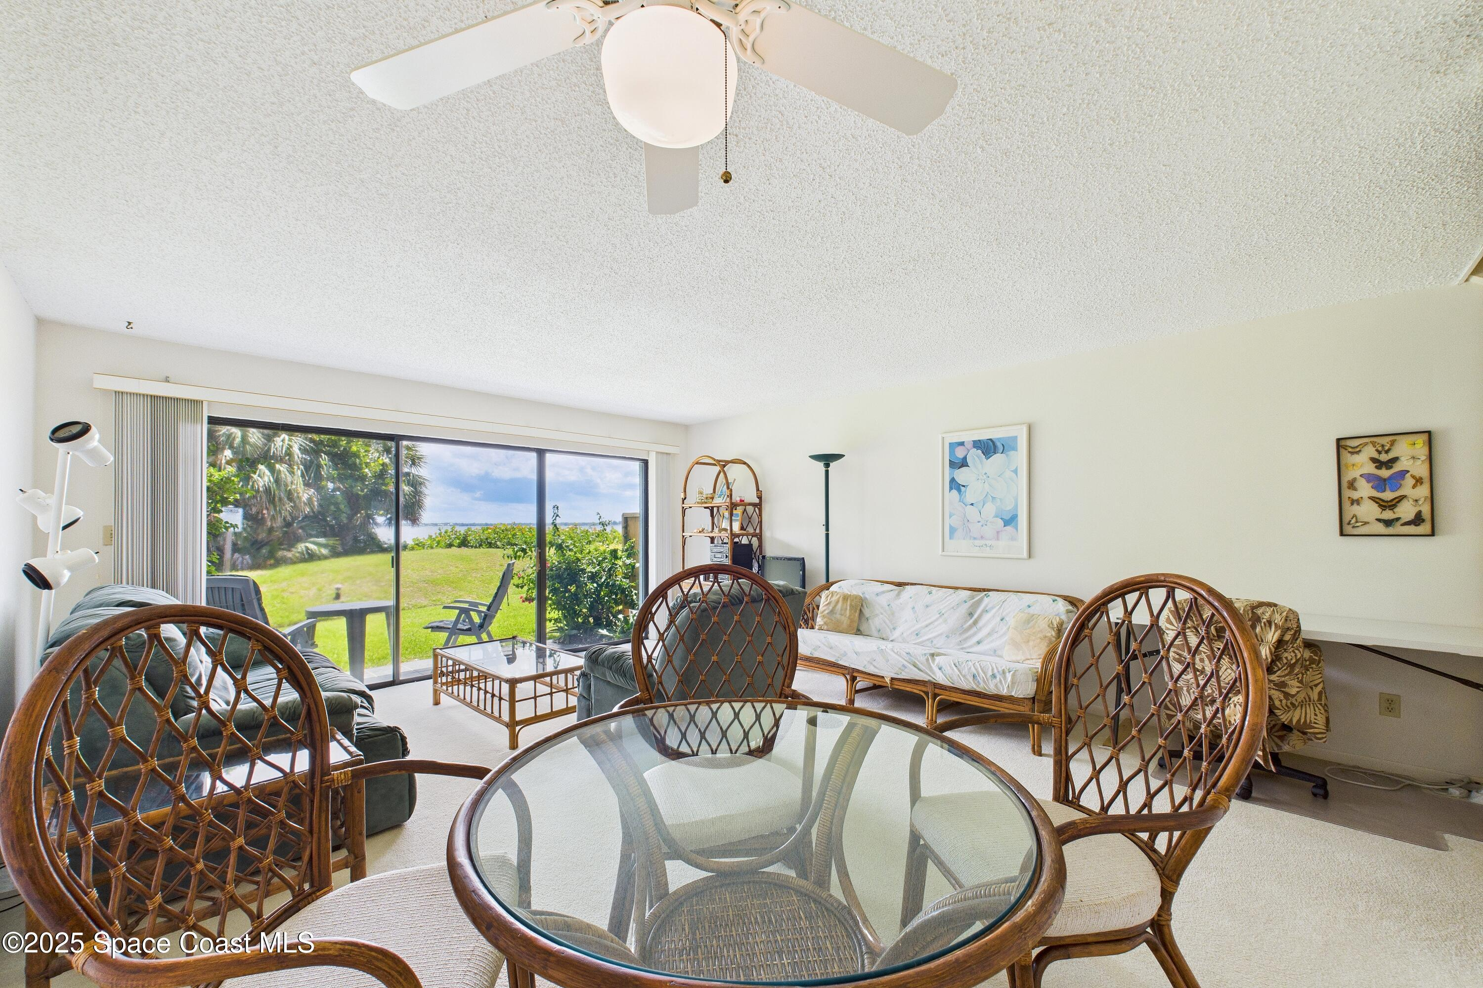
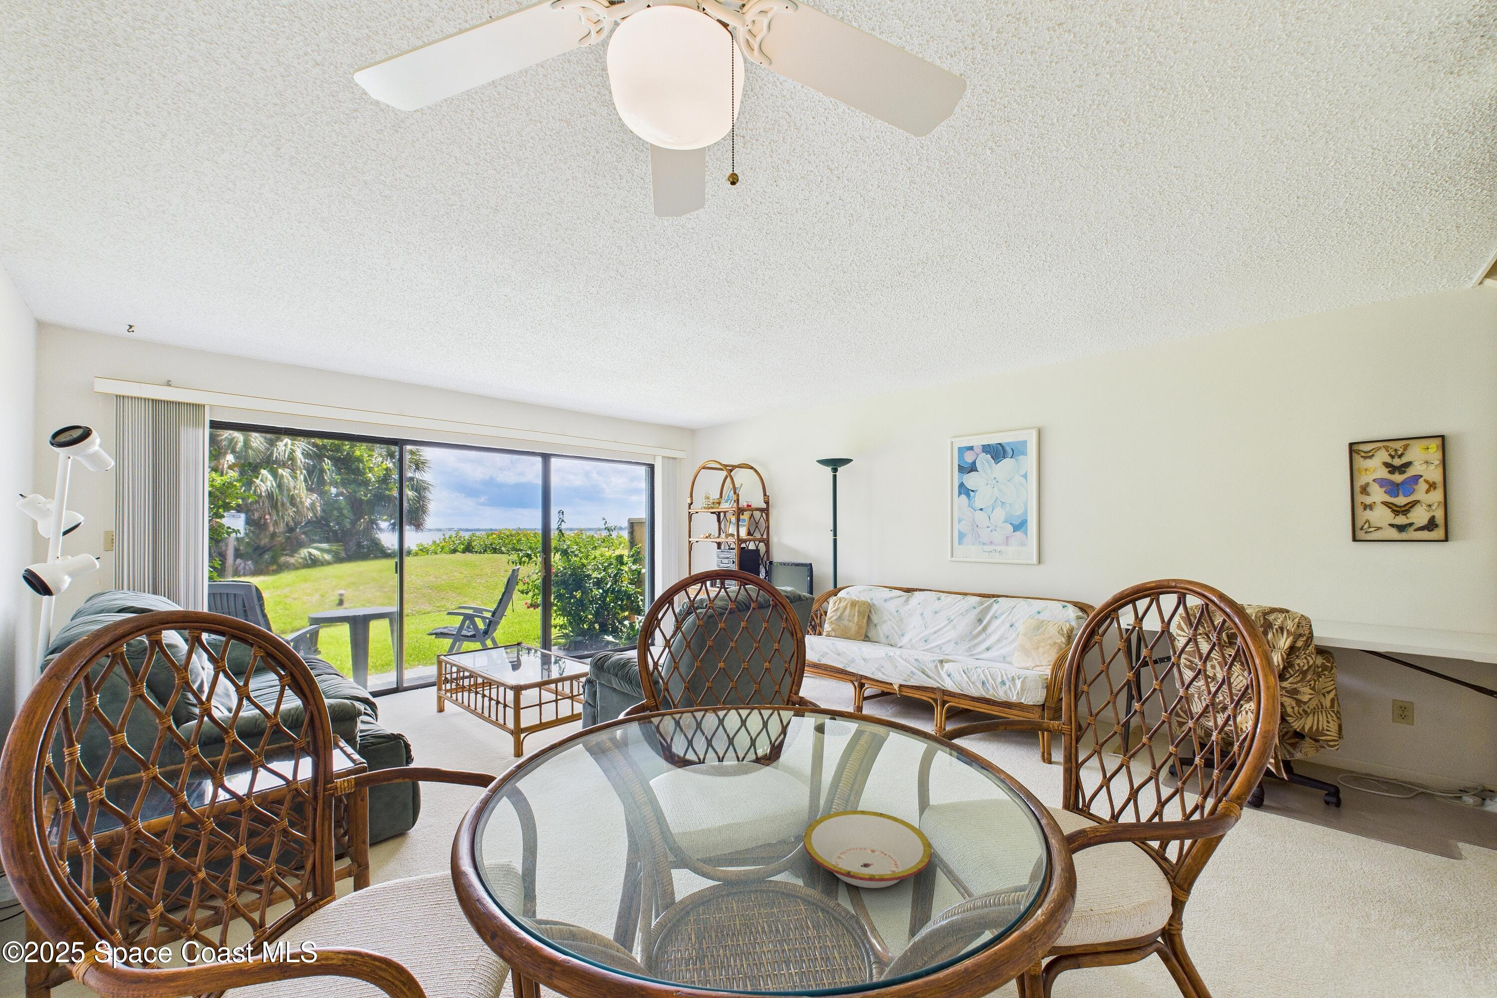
+ bowl [803,810,932,889]
